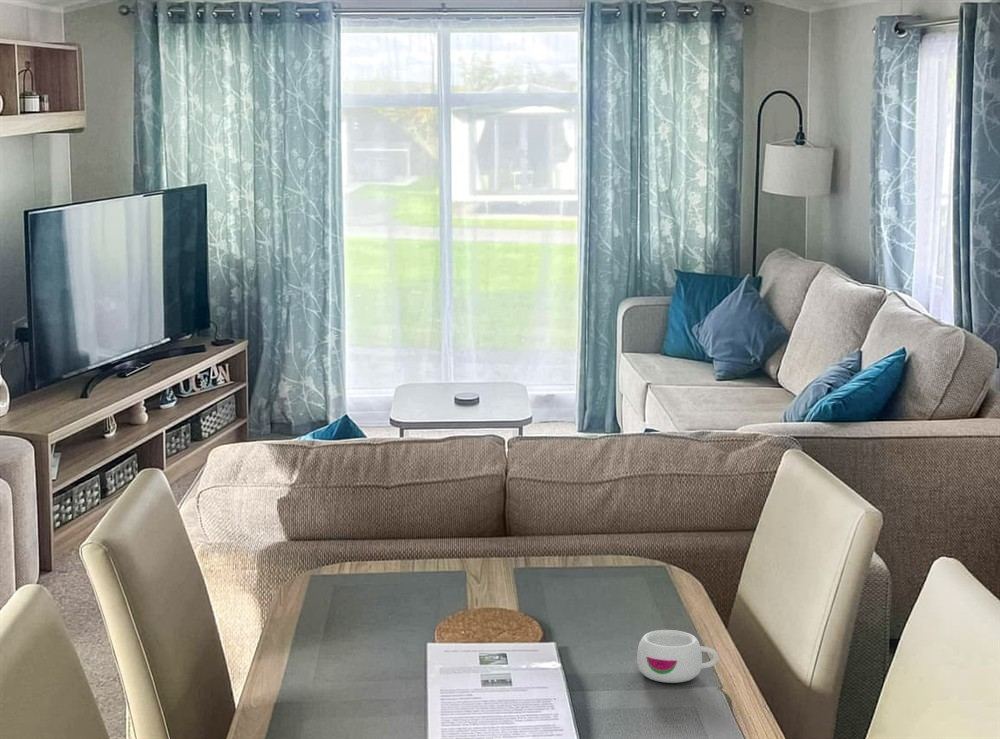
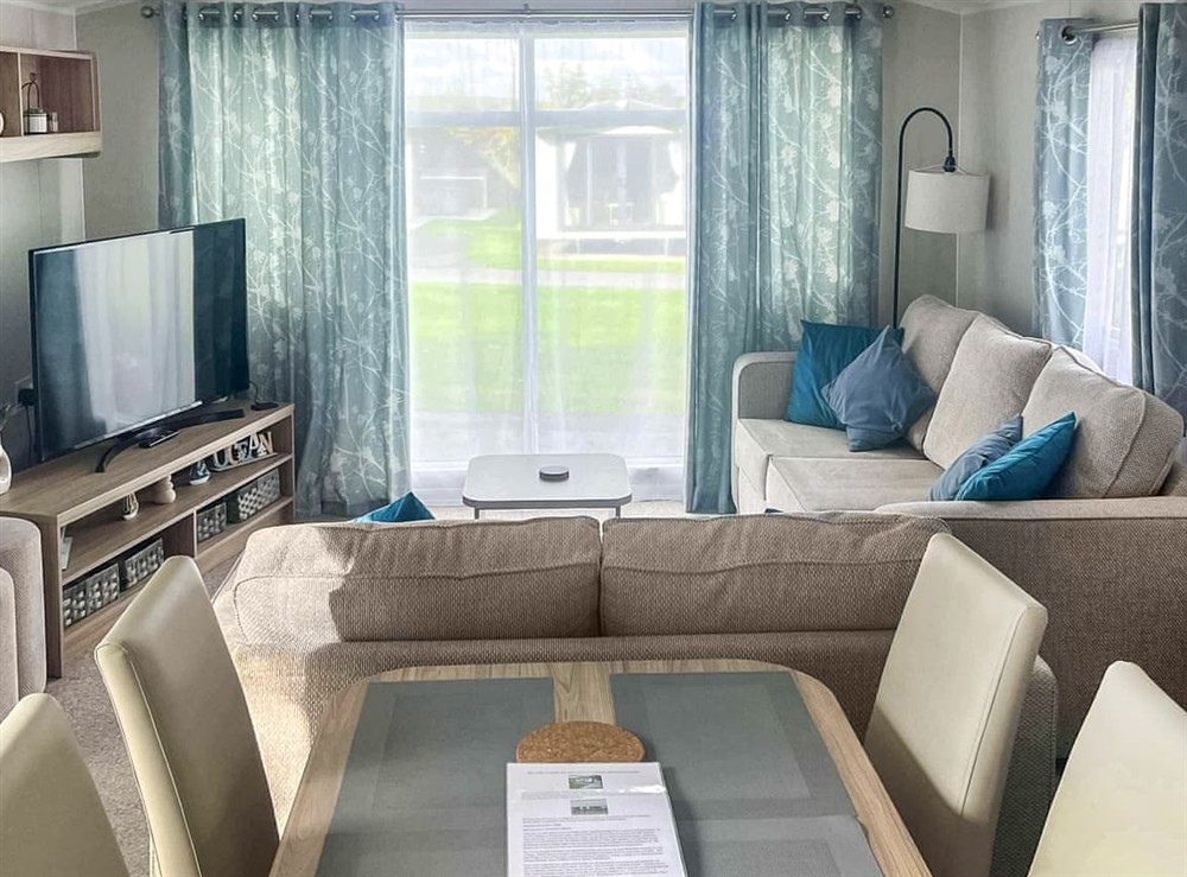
- mug [636,629,720,684]
